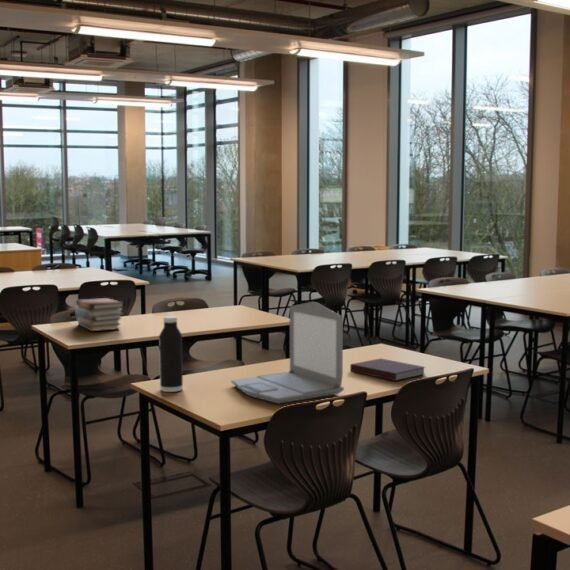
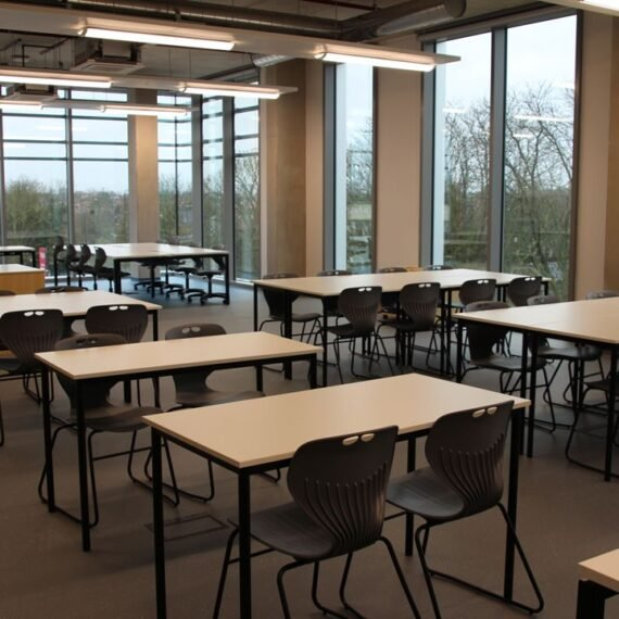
- water bottle [158,315,184,393]
- notebook [349,357,426,382]
- book stack [74,297,125,332]
- laptop [230,301,345,405]
